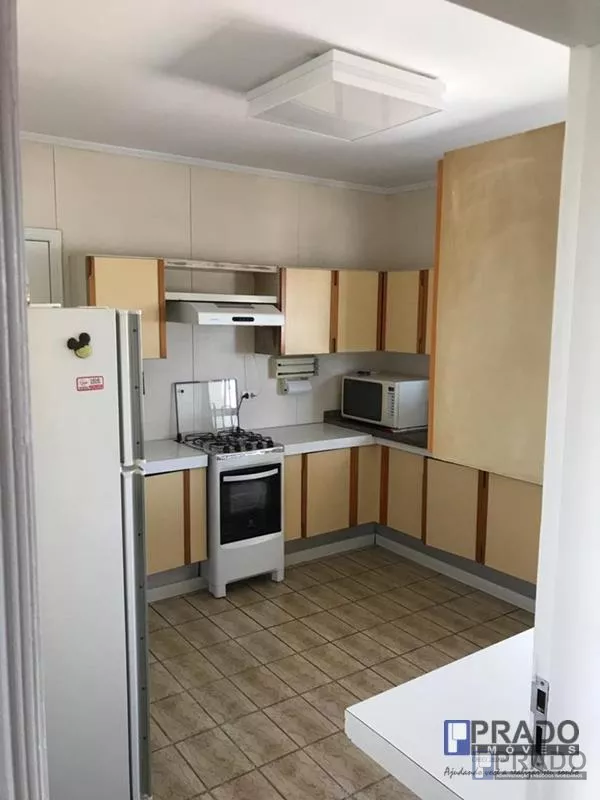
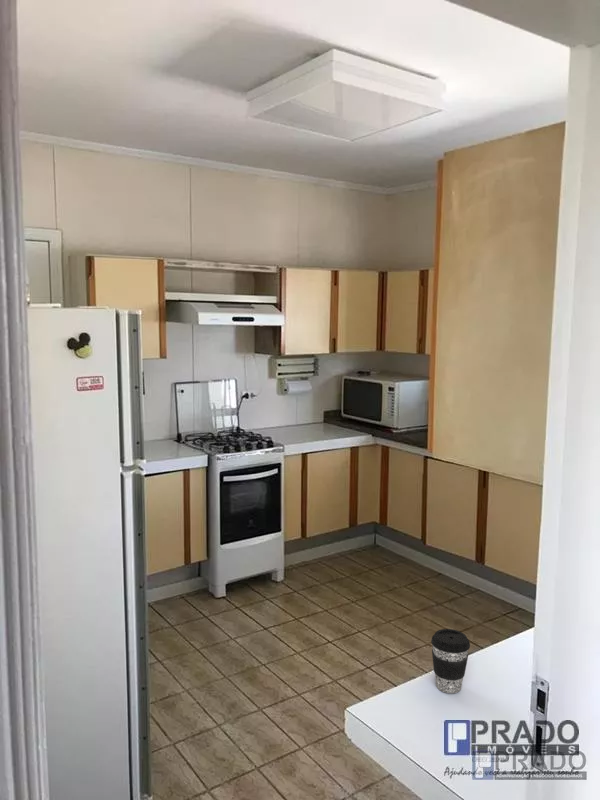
+ coffee cup [430,628,471,694]
